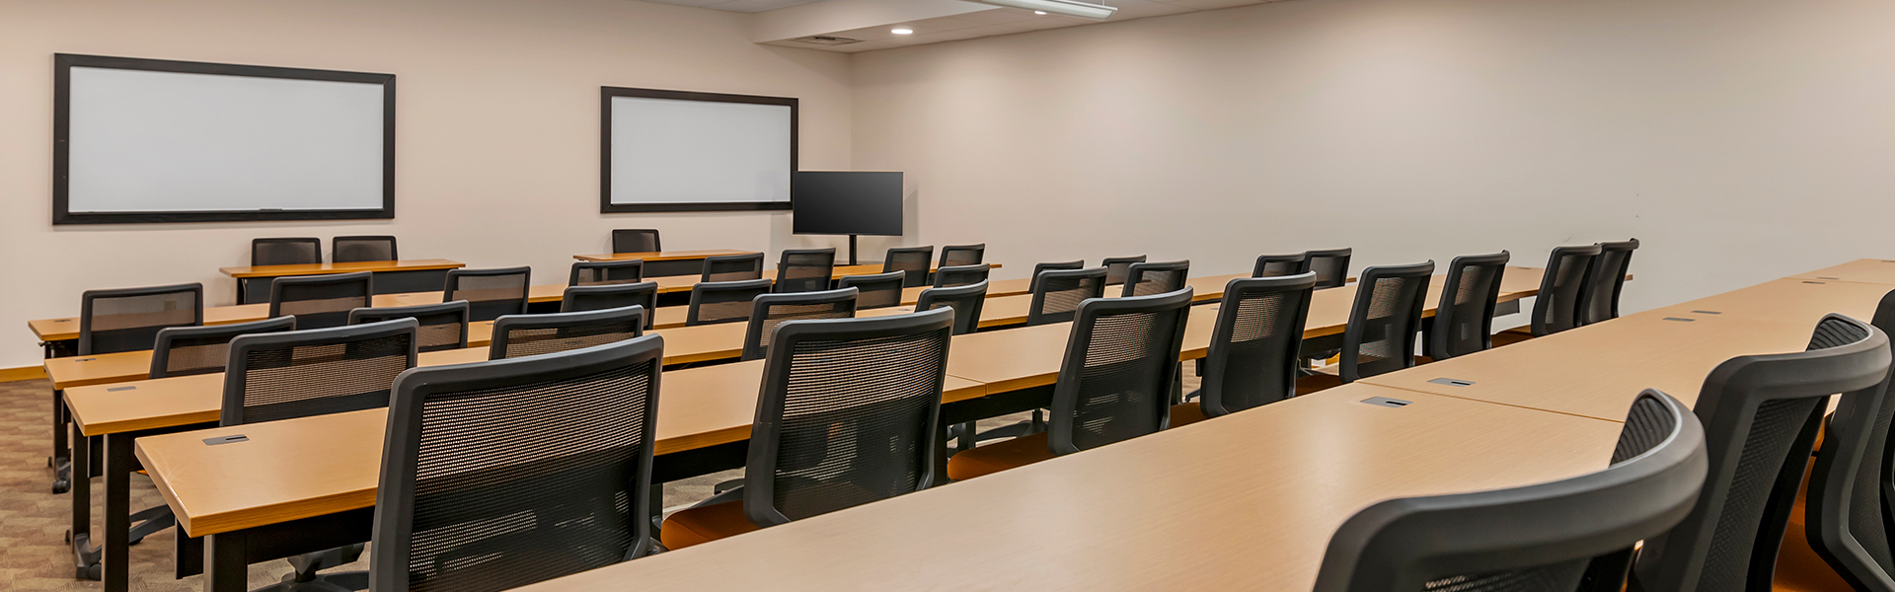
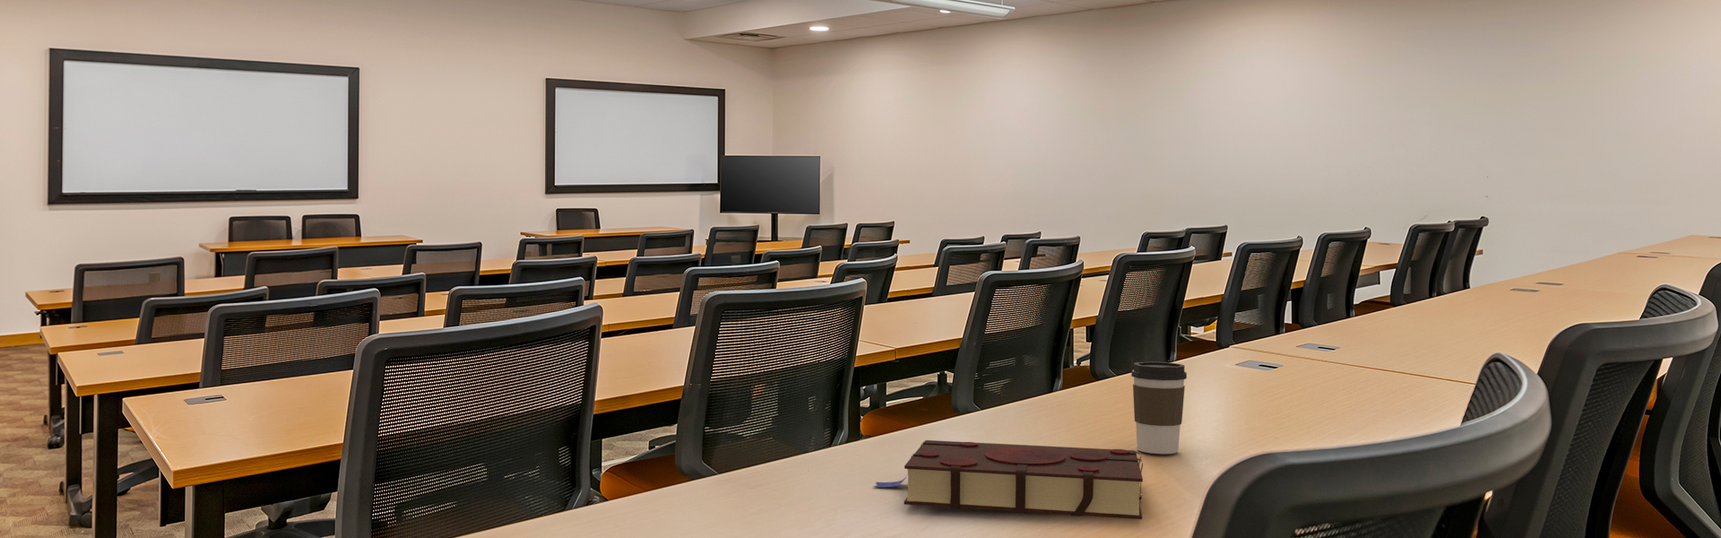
+ book [873,439,1144,520]
+ coffee cup [1131,361,1188,455]
